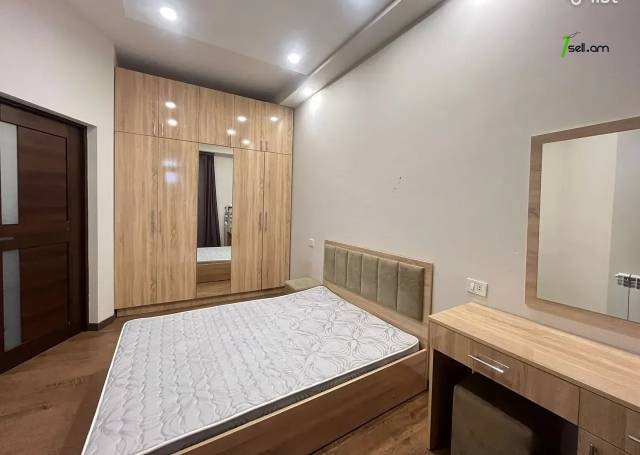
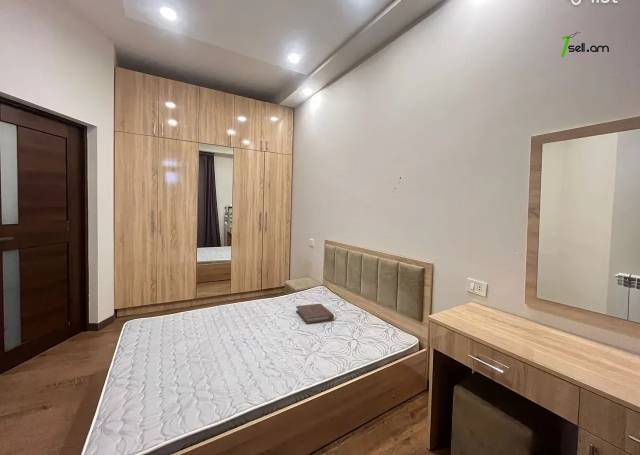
+ book [295,303,335,325]
